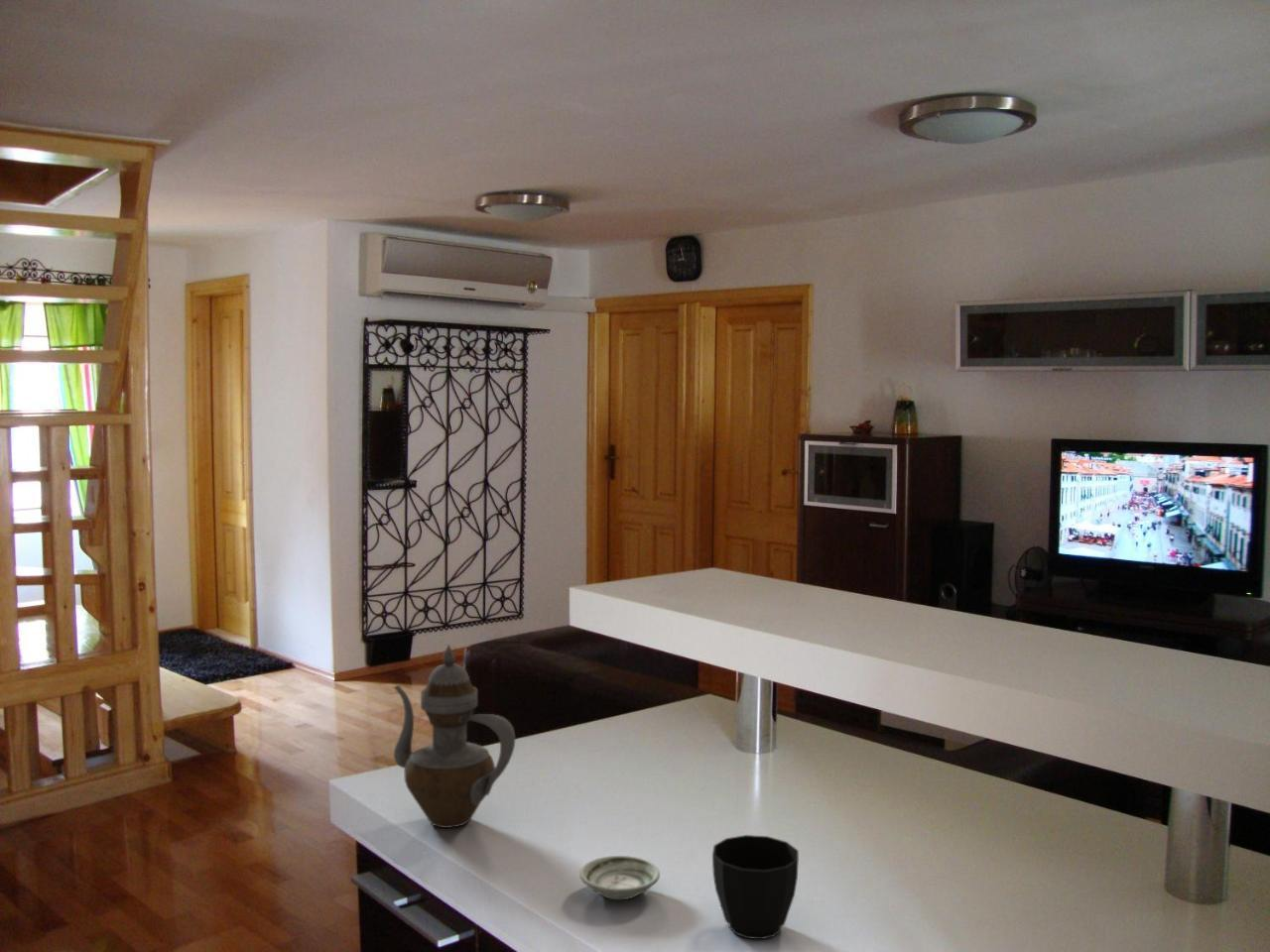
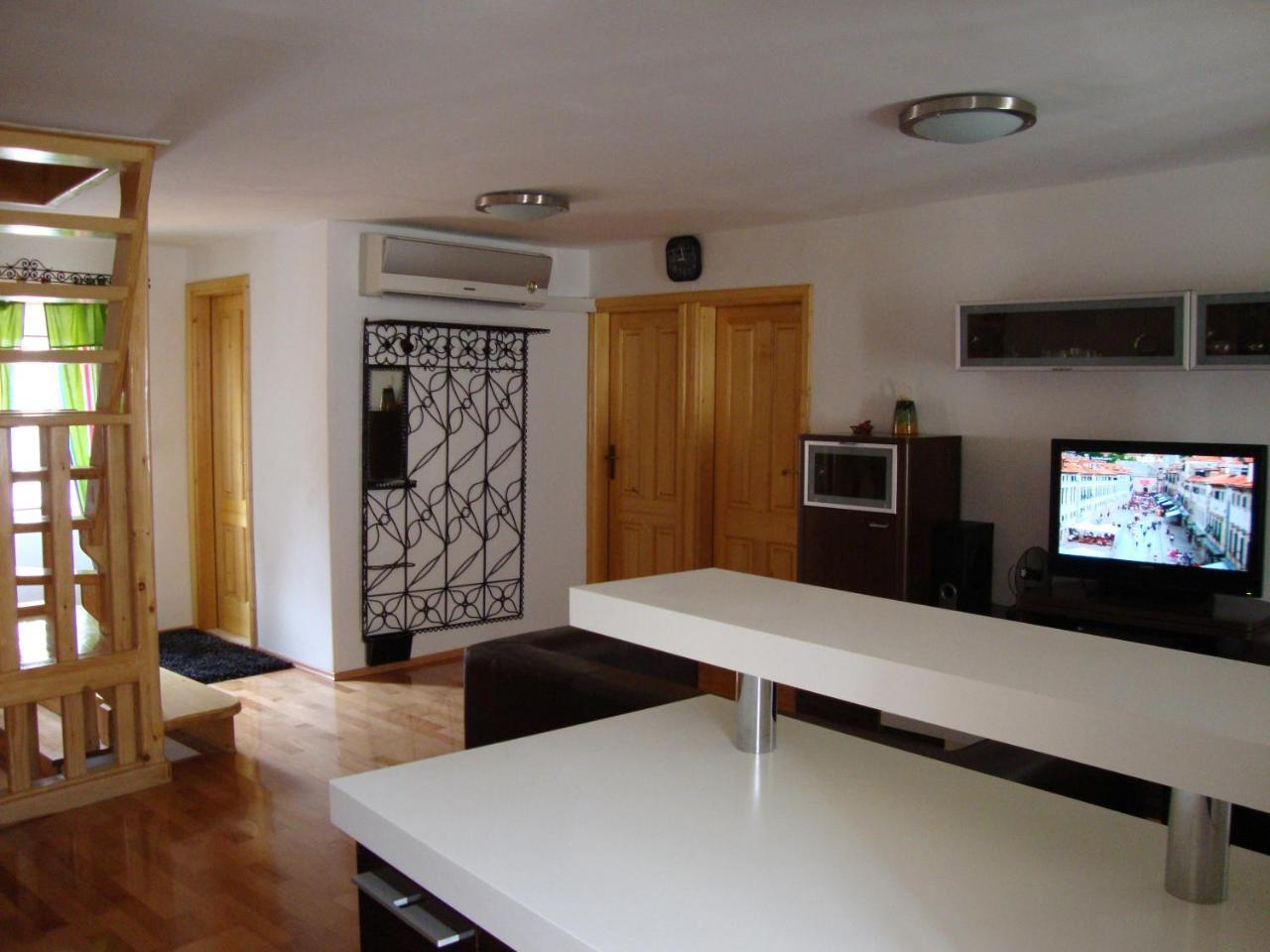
- cup [711,834,800,940]
- saucer [578,855,661,900]
- teapot [392,644,516,829]
